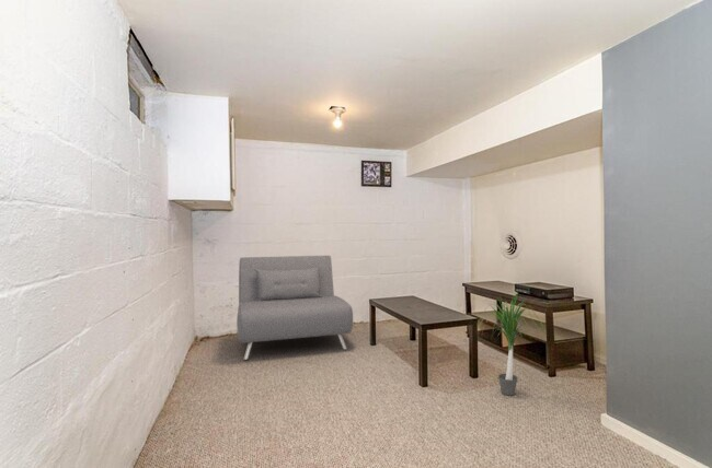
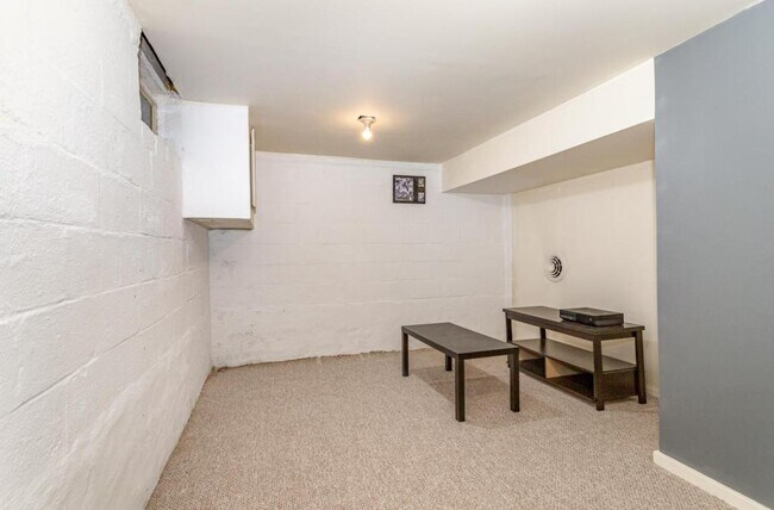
- potted plant [476,288,549,397]
- sofa [236,255,354,361]
